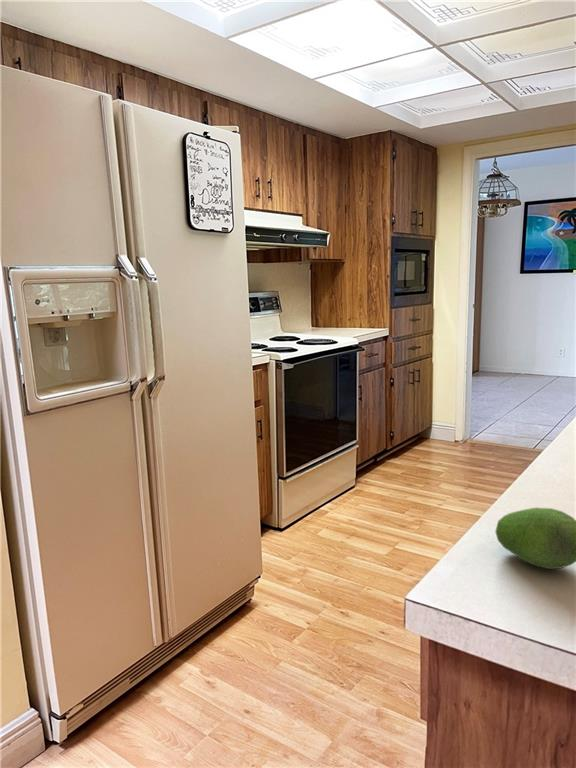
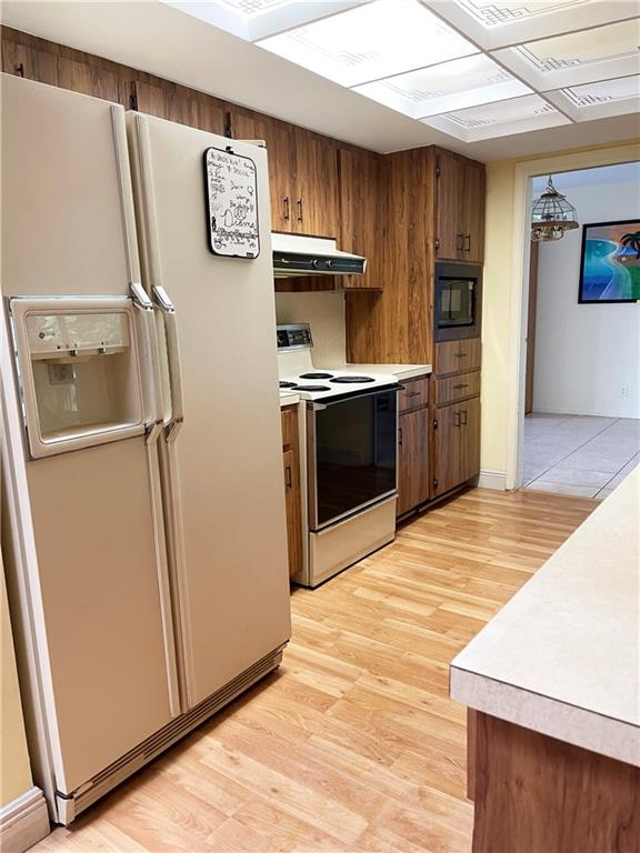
- fruit [494,507,576,570]
